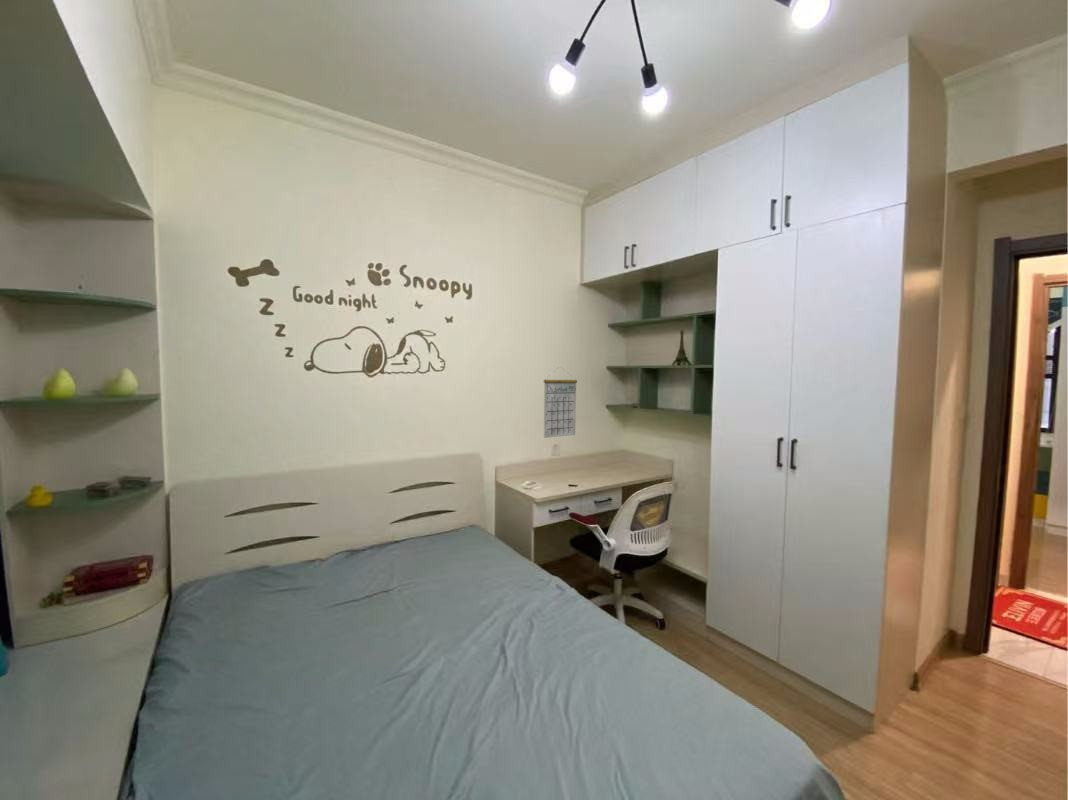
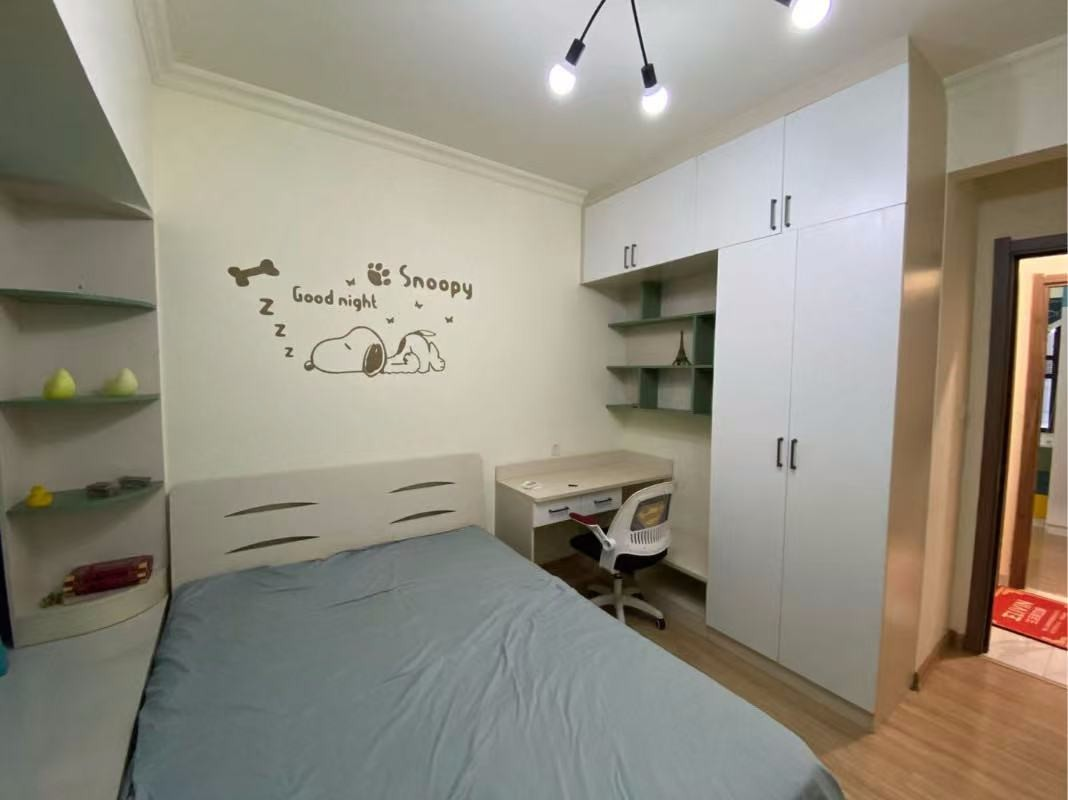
- calendar [543,367,578,439]
